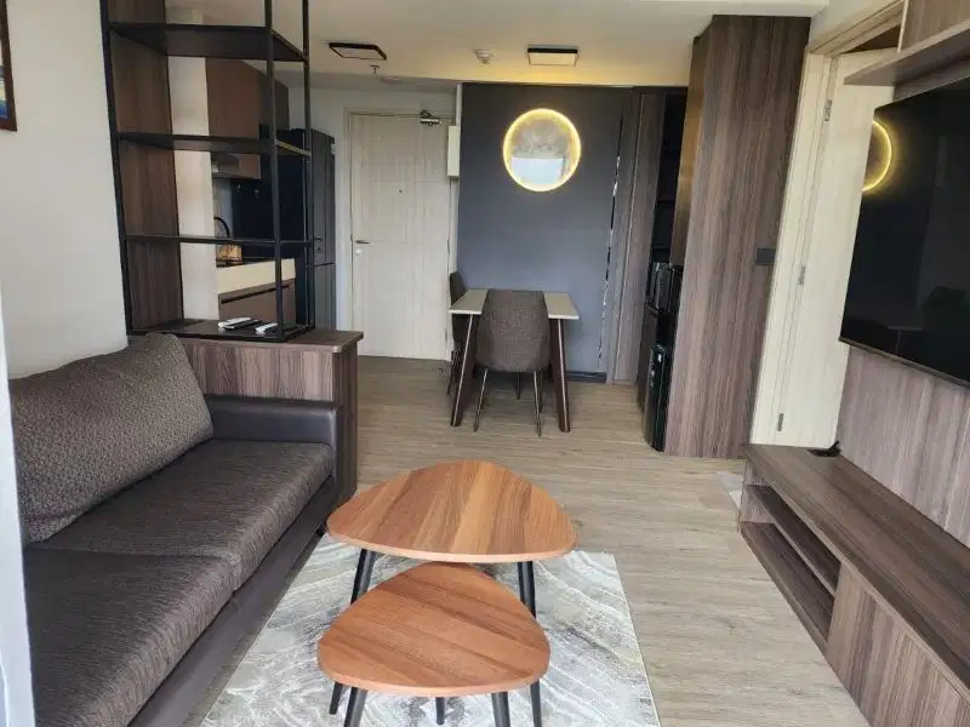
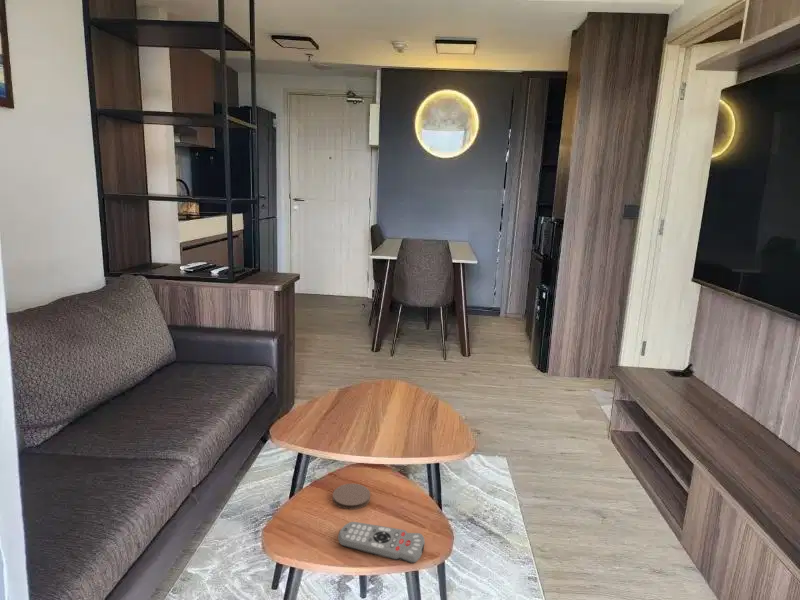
+ coaster [332,483,371,511]
+ remote control [337,521,426,565]
